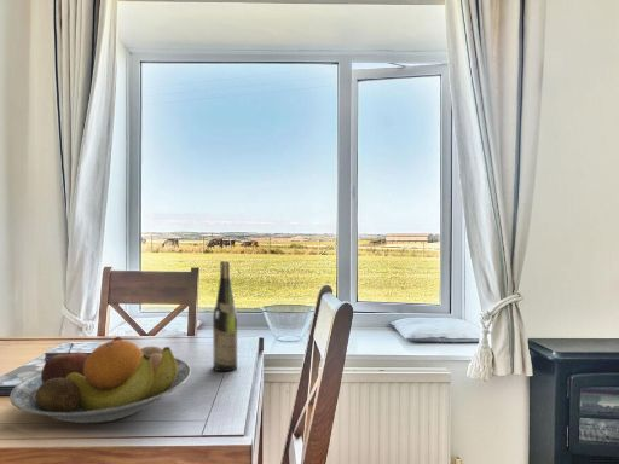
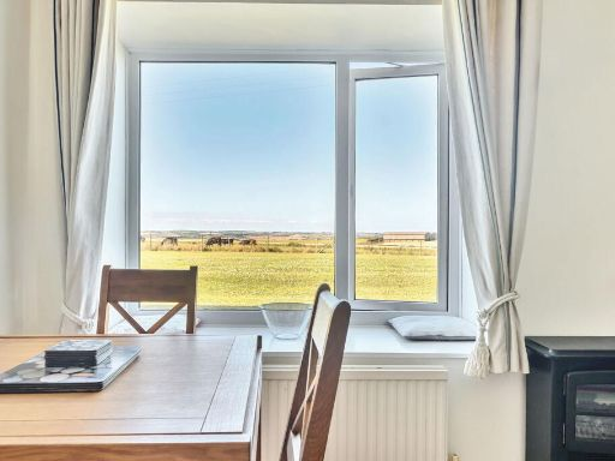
- fruit bowl [8,336,192,424]
- wine bottle [212,260,238,372]
